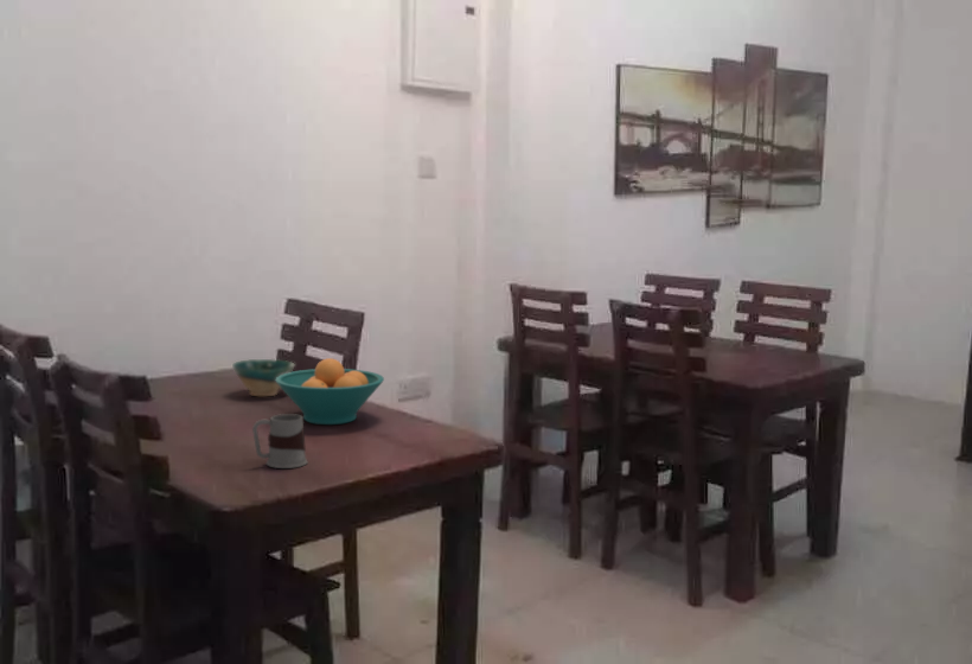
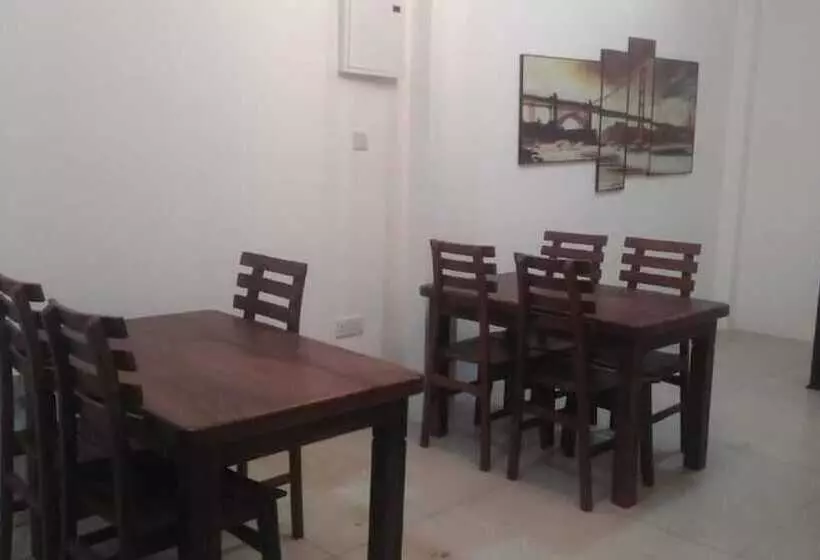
- mug [251,413,308,470]
- fruit bowl [275,357,385,426]
- bowl [231,358,296,397]
